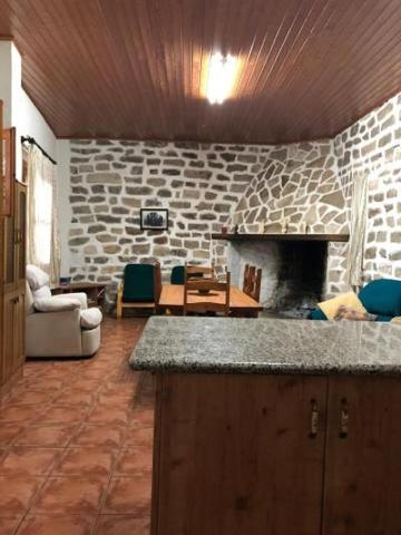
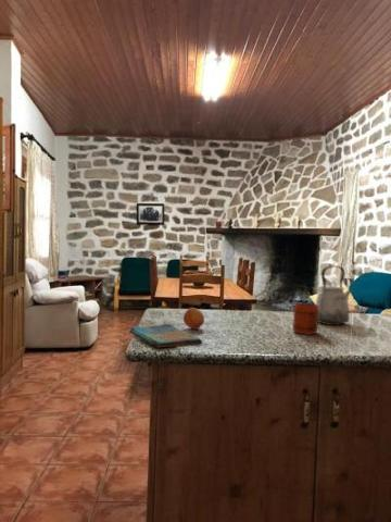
+ fruit [182,307,205,331]
+ dish towel [128,323,203,349]
+ mug [292,302,319,335]
+ kettle [315,265,353,326]
